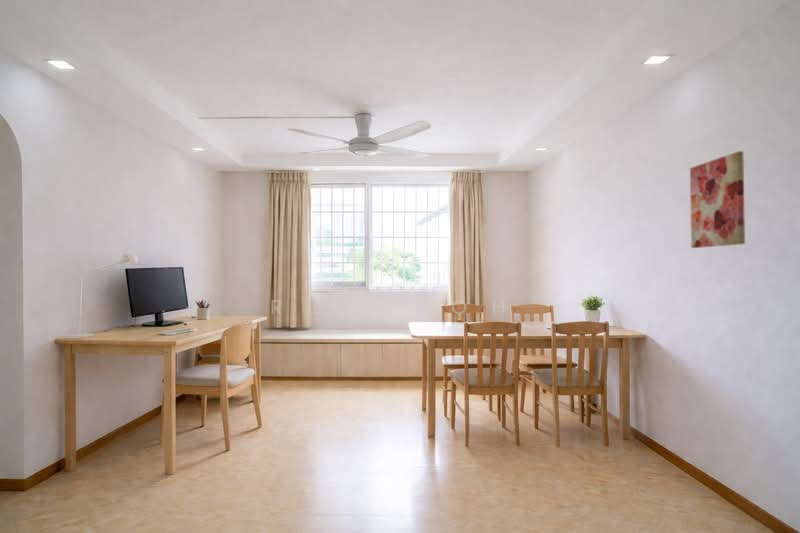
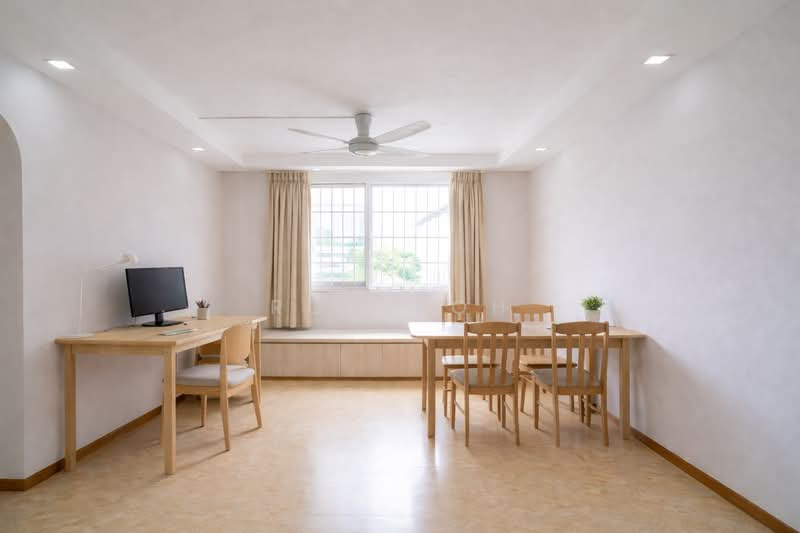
- wall art [689,150,746,249]
